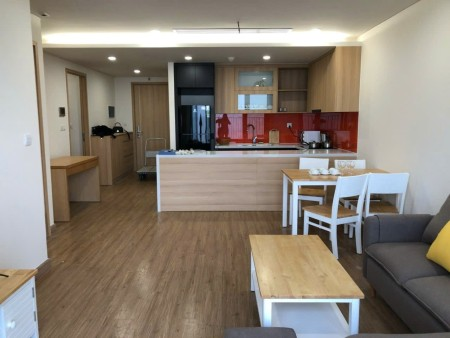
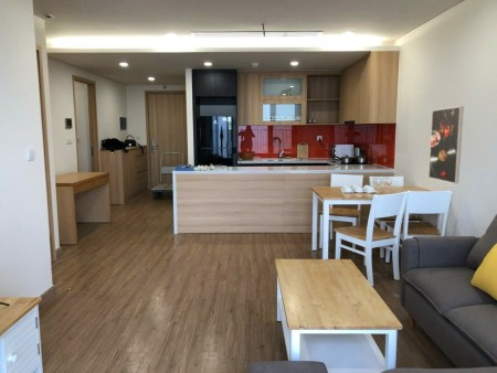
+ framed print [427,106,465,184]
